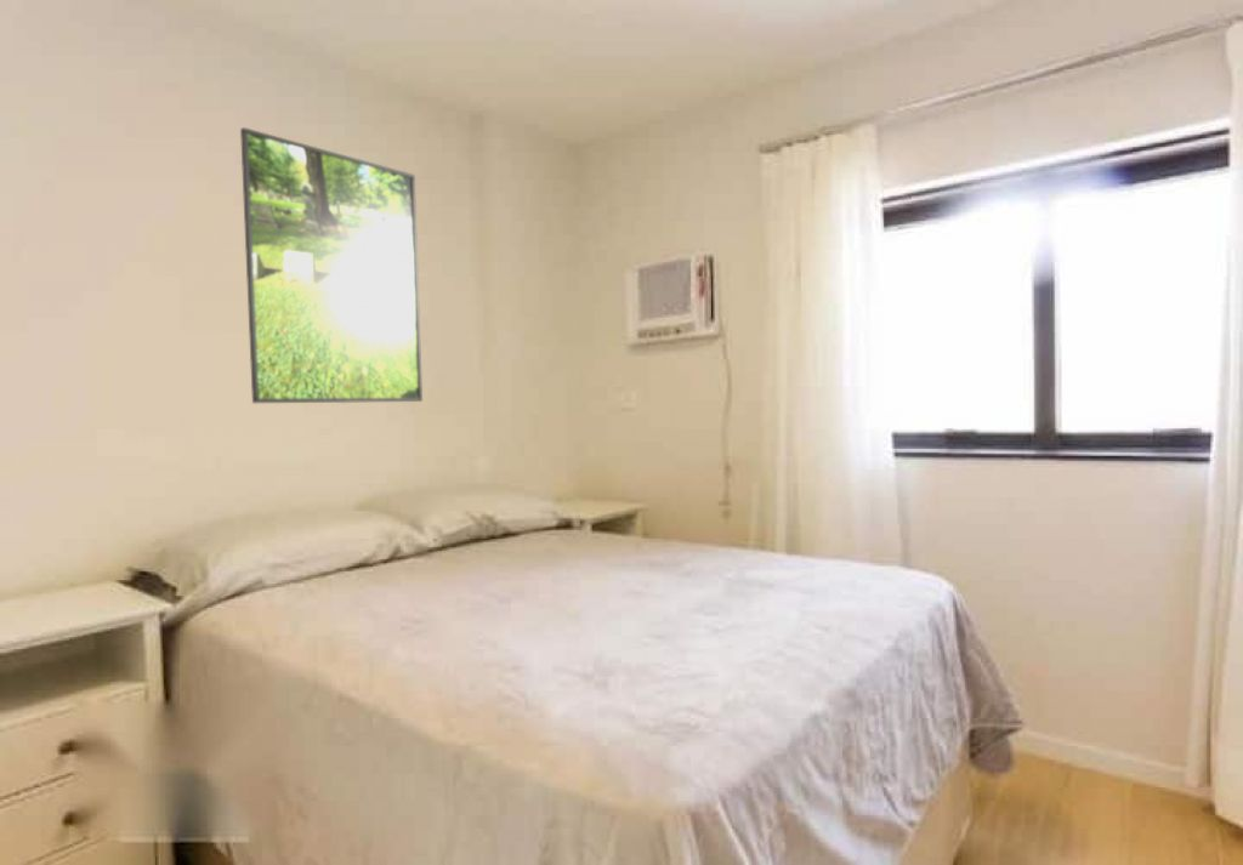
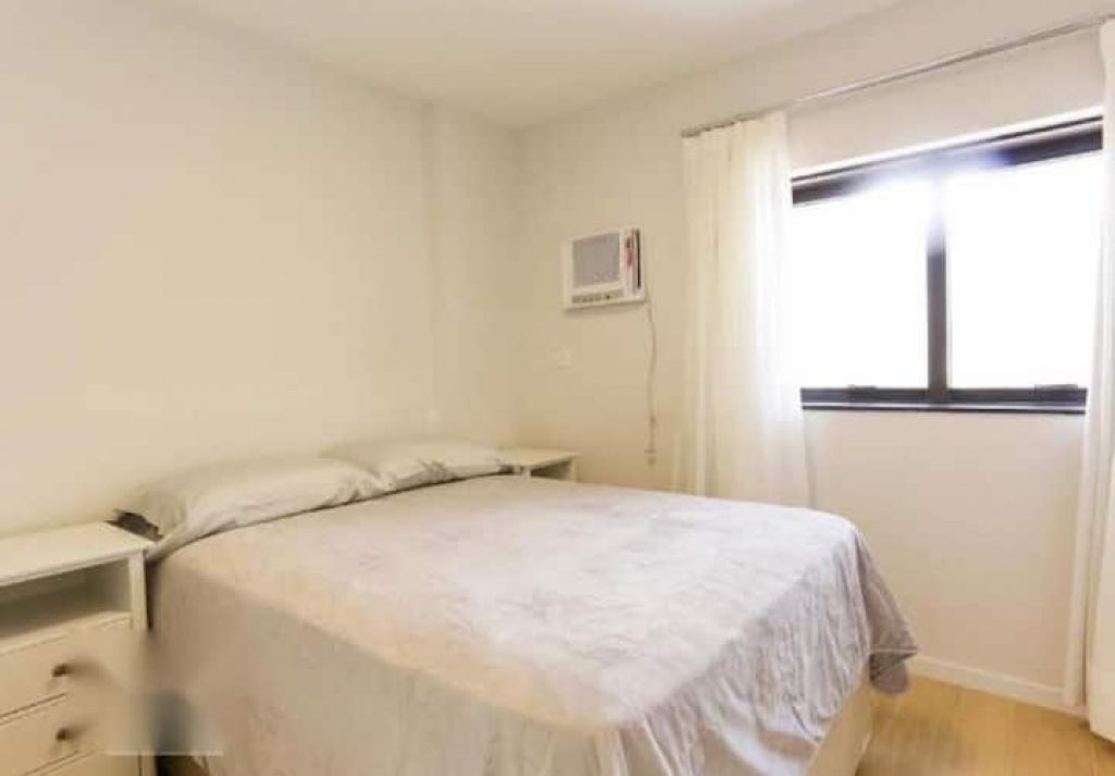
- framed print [239,126,424,404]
